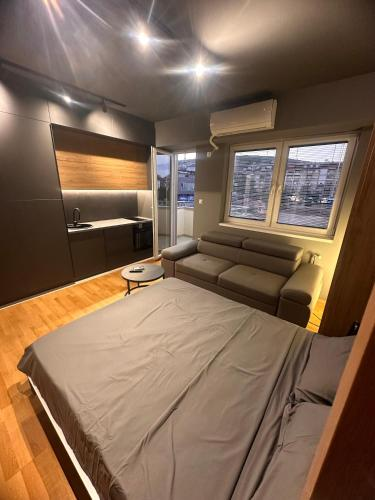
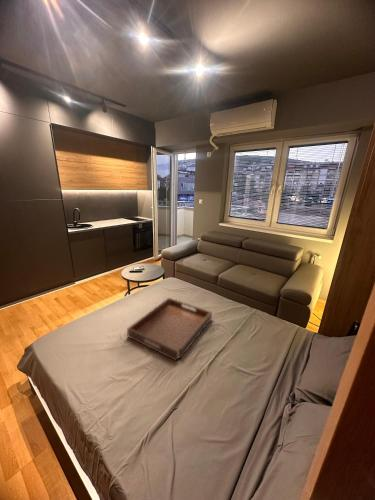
+ serving tray [126,297,213,362]
